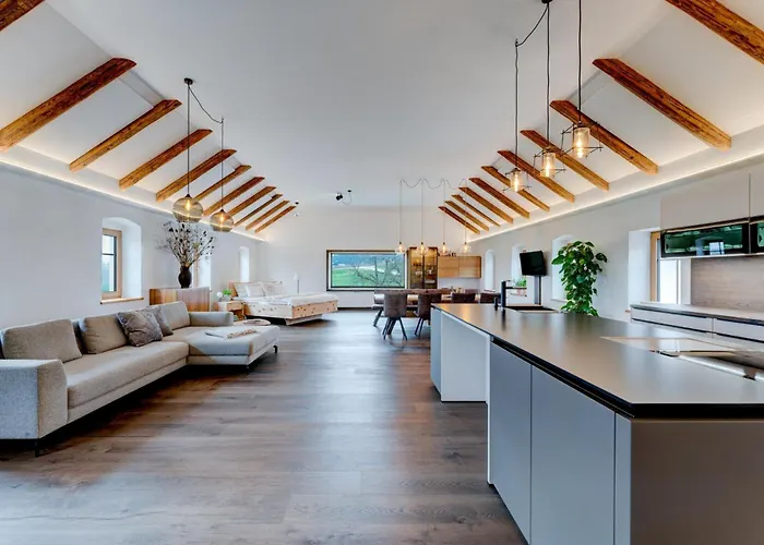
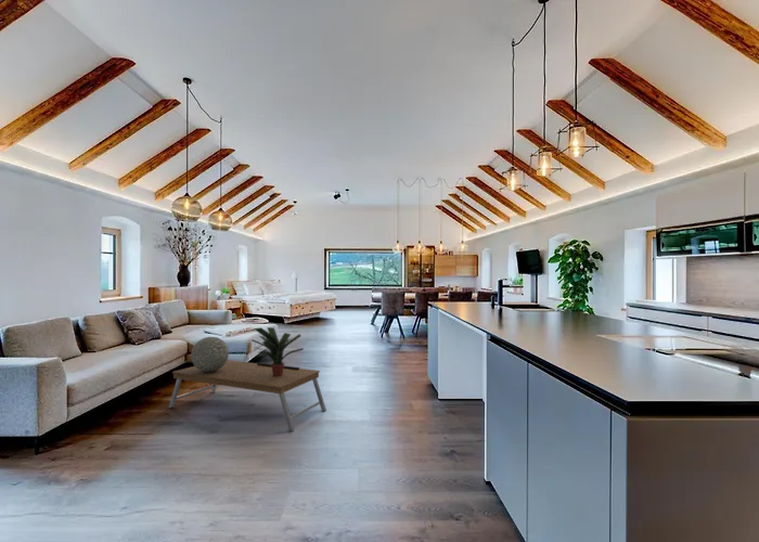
+ decorative ball [190,336,230,372]
+ potted plant [250,326,305,376]
+ coffee table [168,359,327,433]
